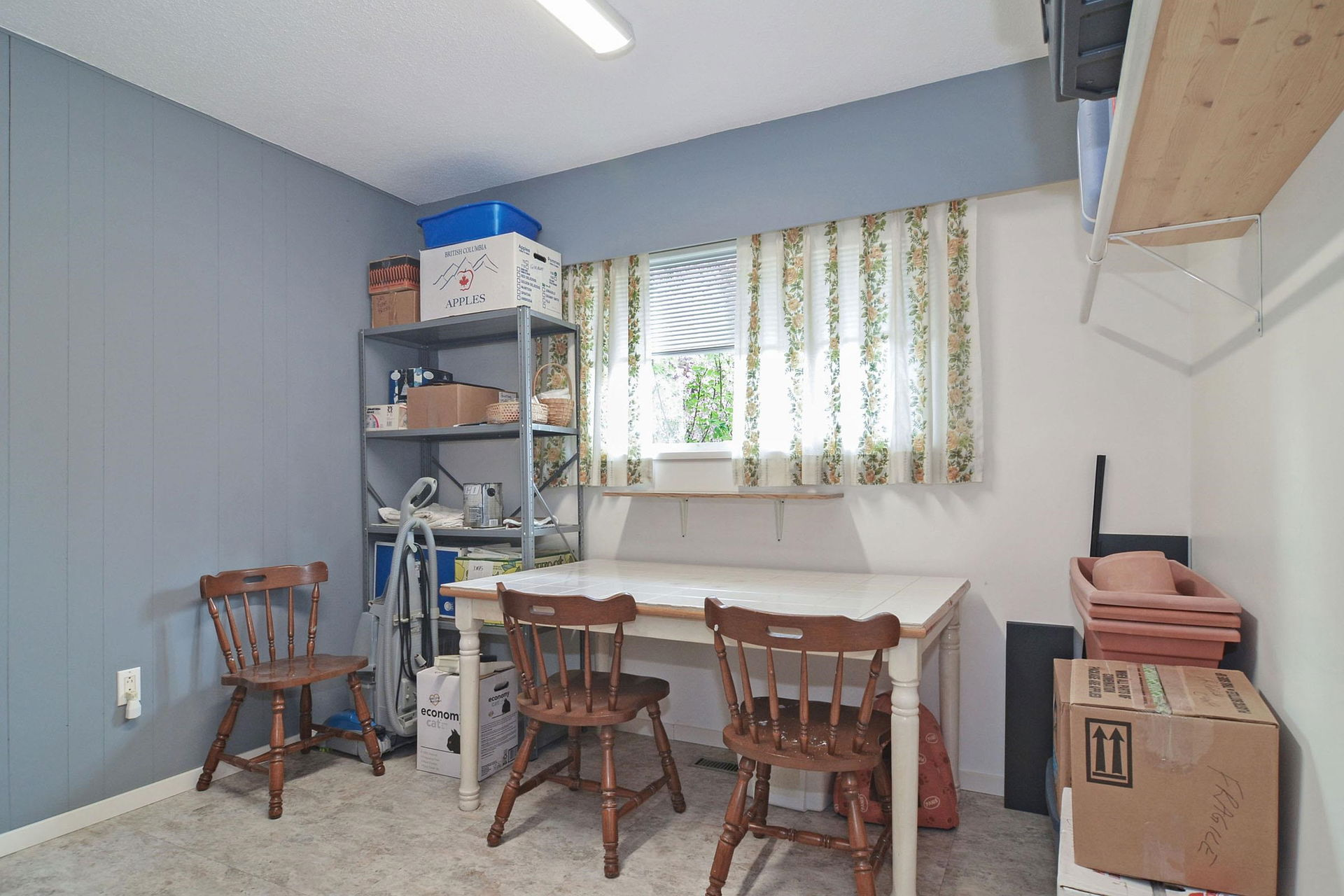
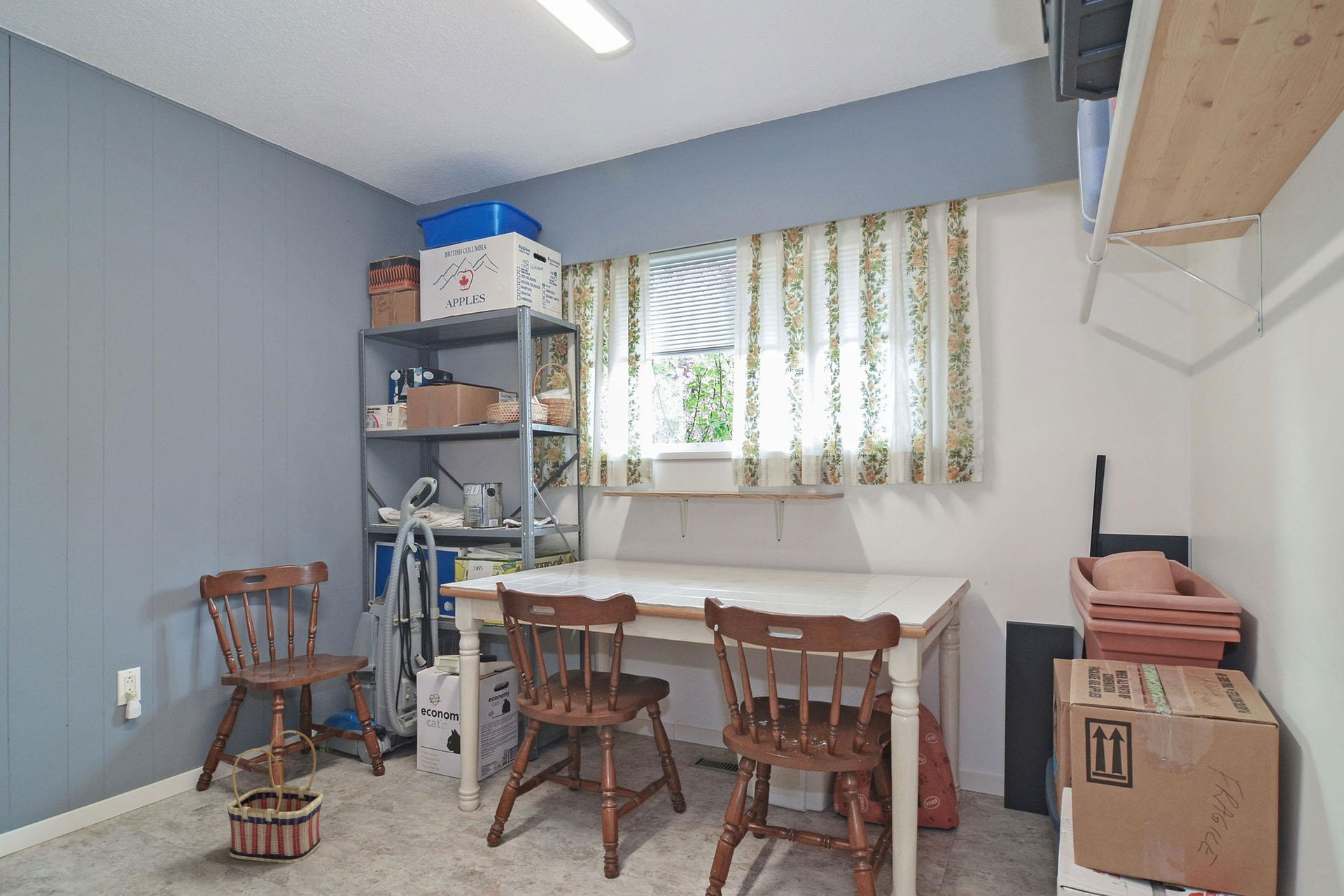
+ basket [227,729,323,864]
